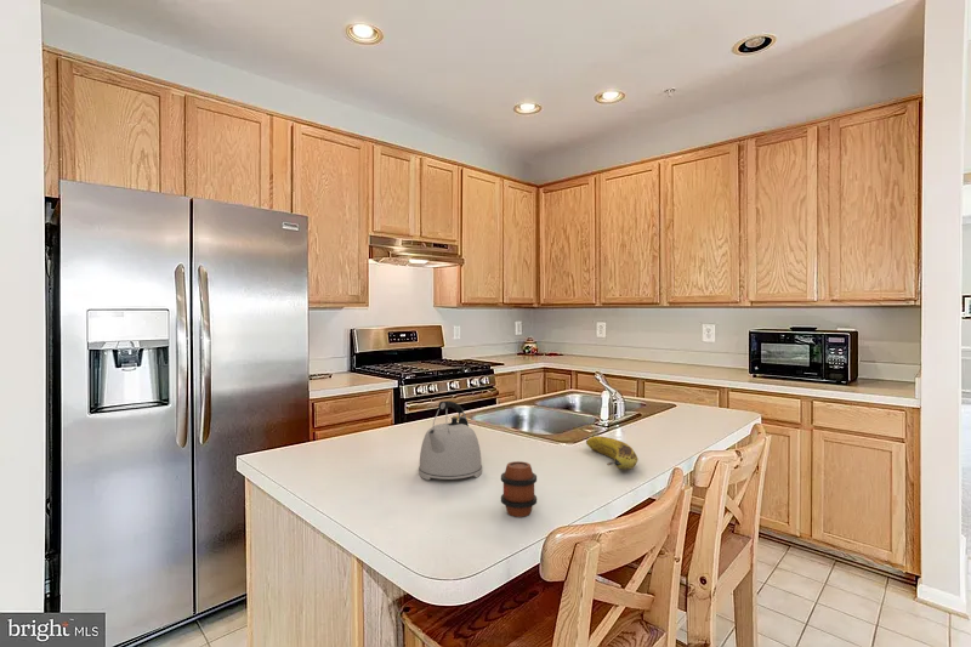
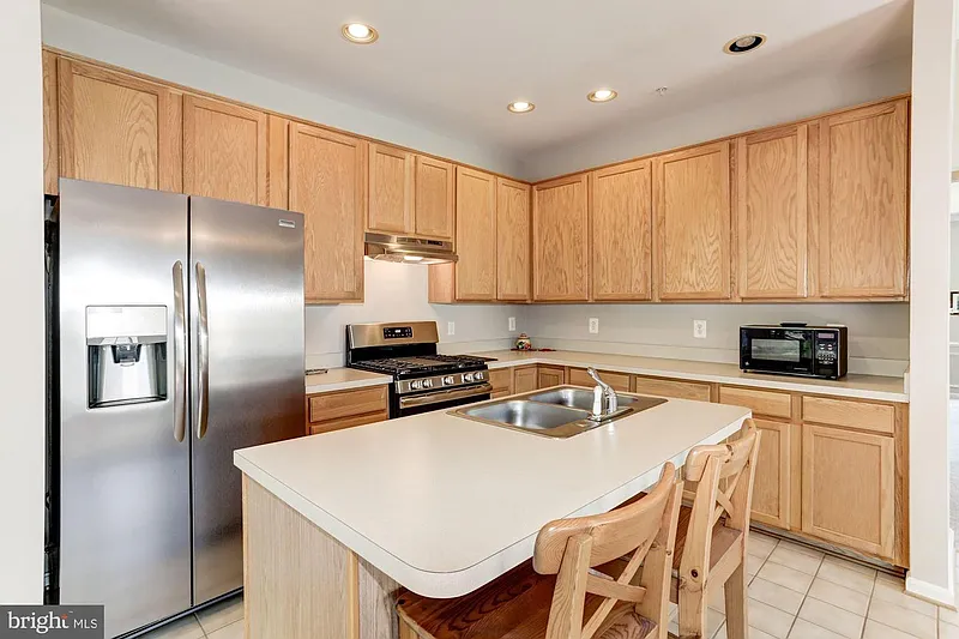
- kettle [418,401,483,481]
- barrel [500,460,538,518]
- fruit [585,435,640,471]
